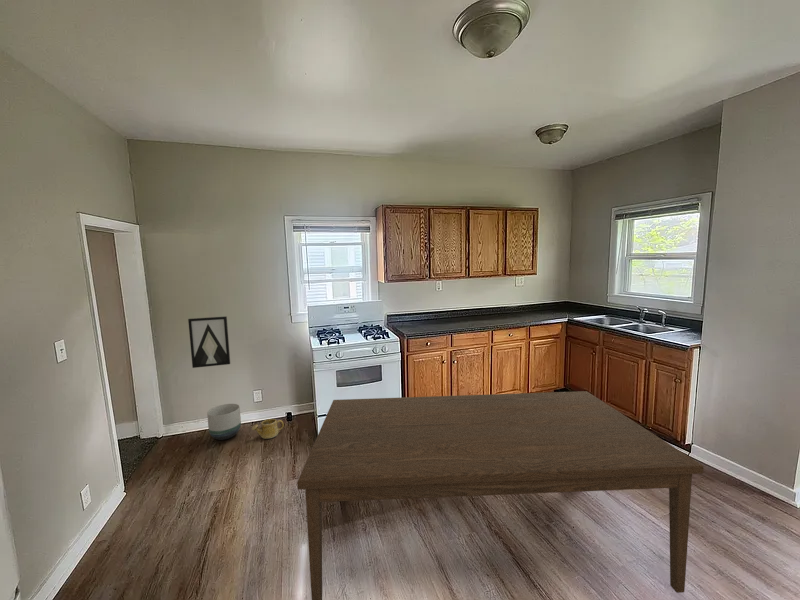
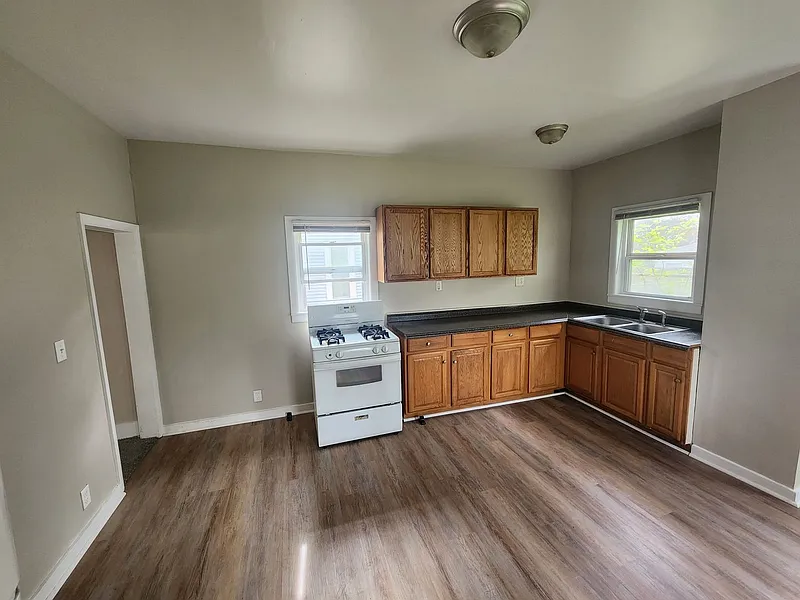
- dining table [296,390,705,600]
- wall art [187,315,231,369]
- watering can [251,418,285,440]
- planter [206,403,242,441]
